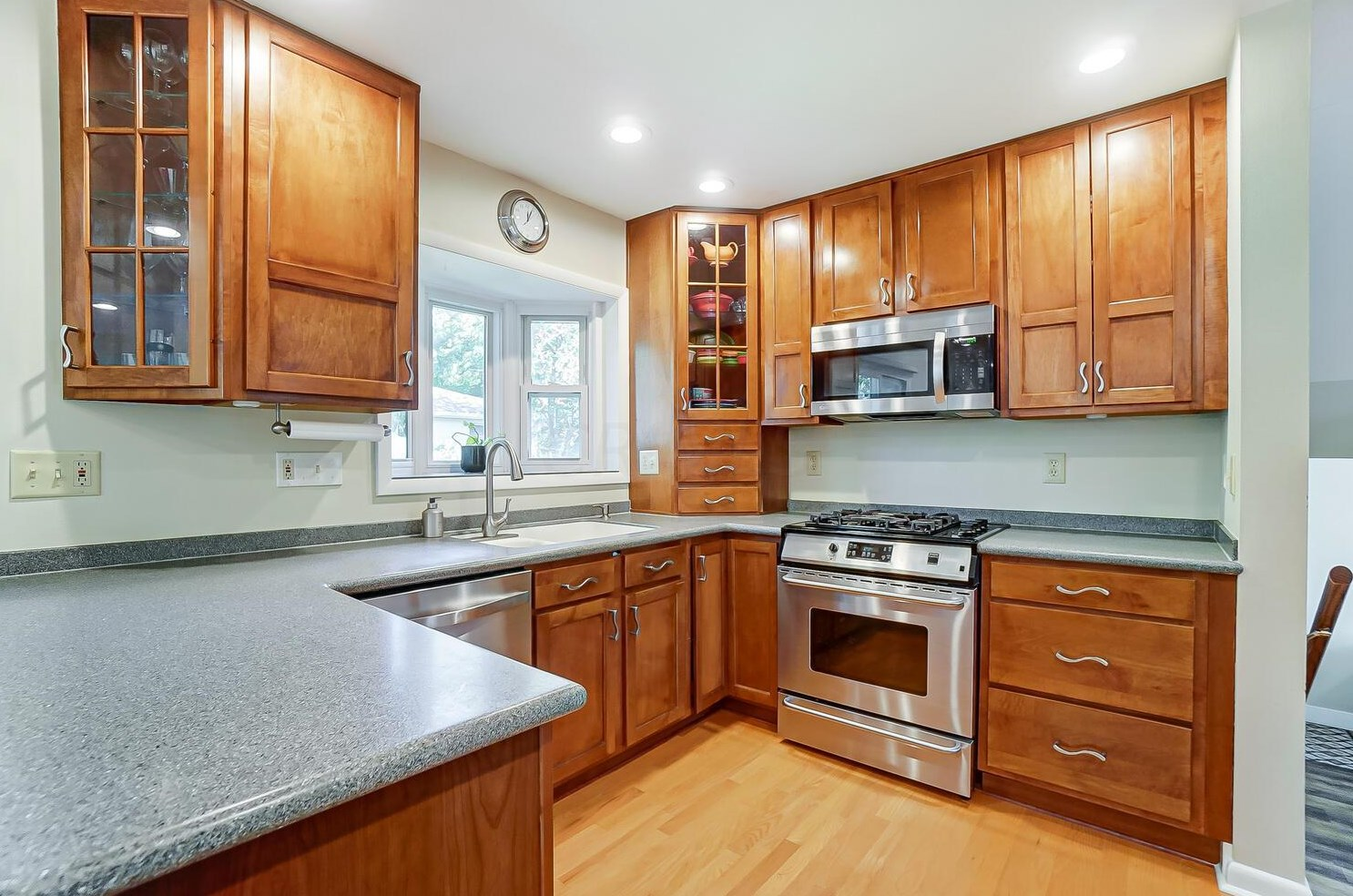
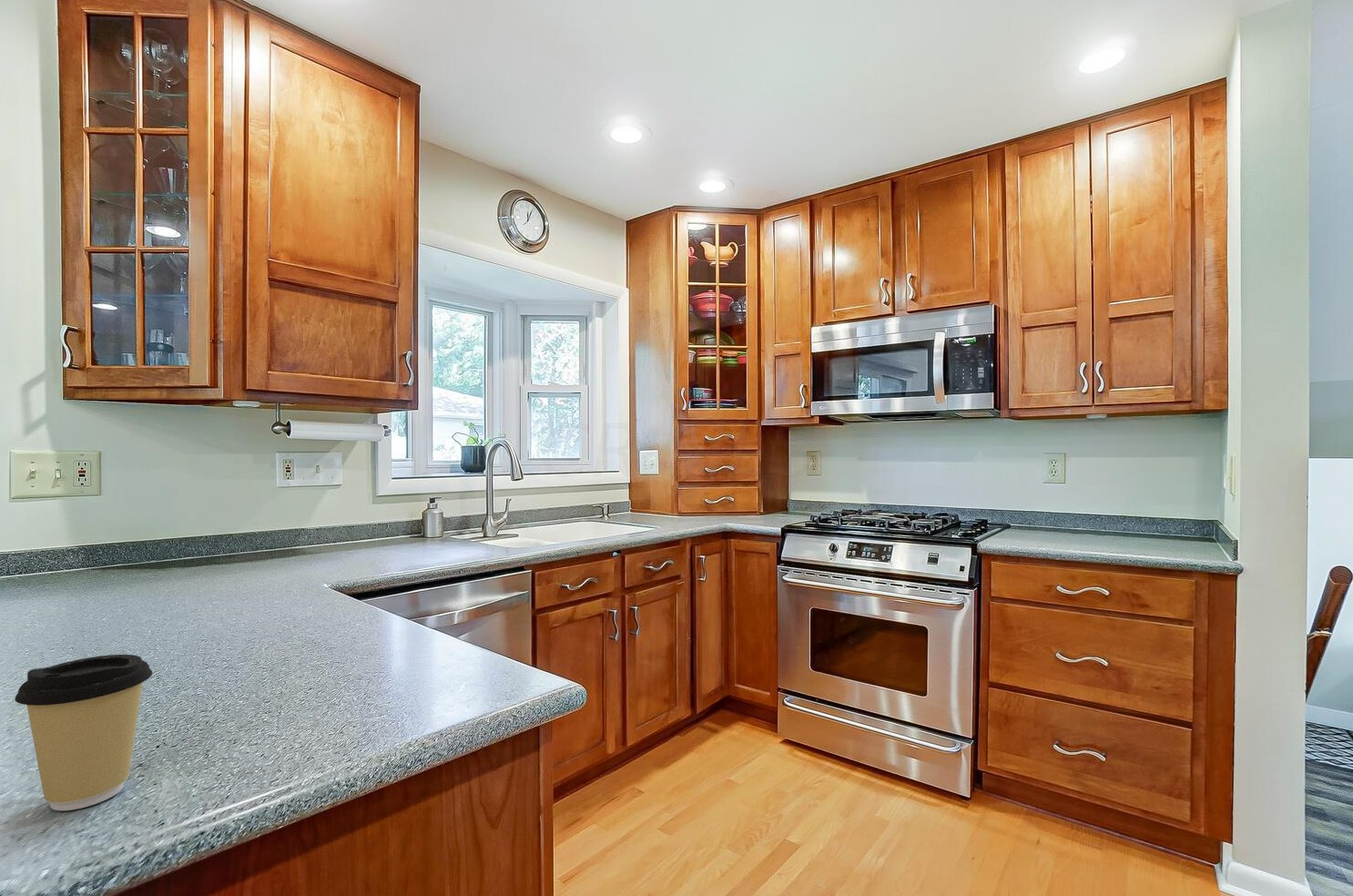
+ coffee cup [14,654,153,811]
